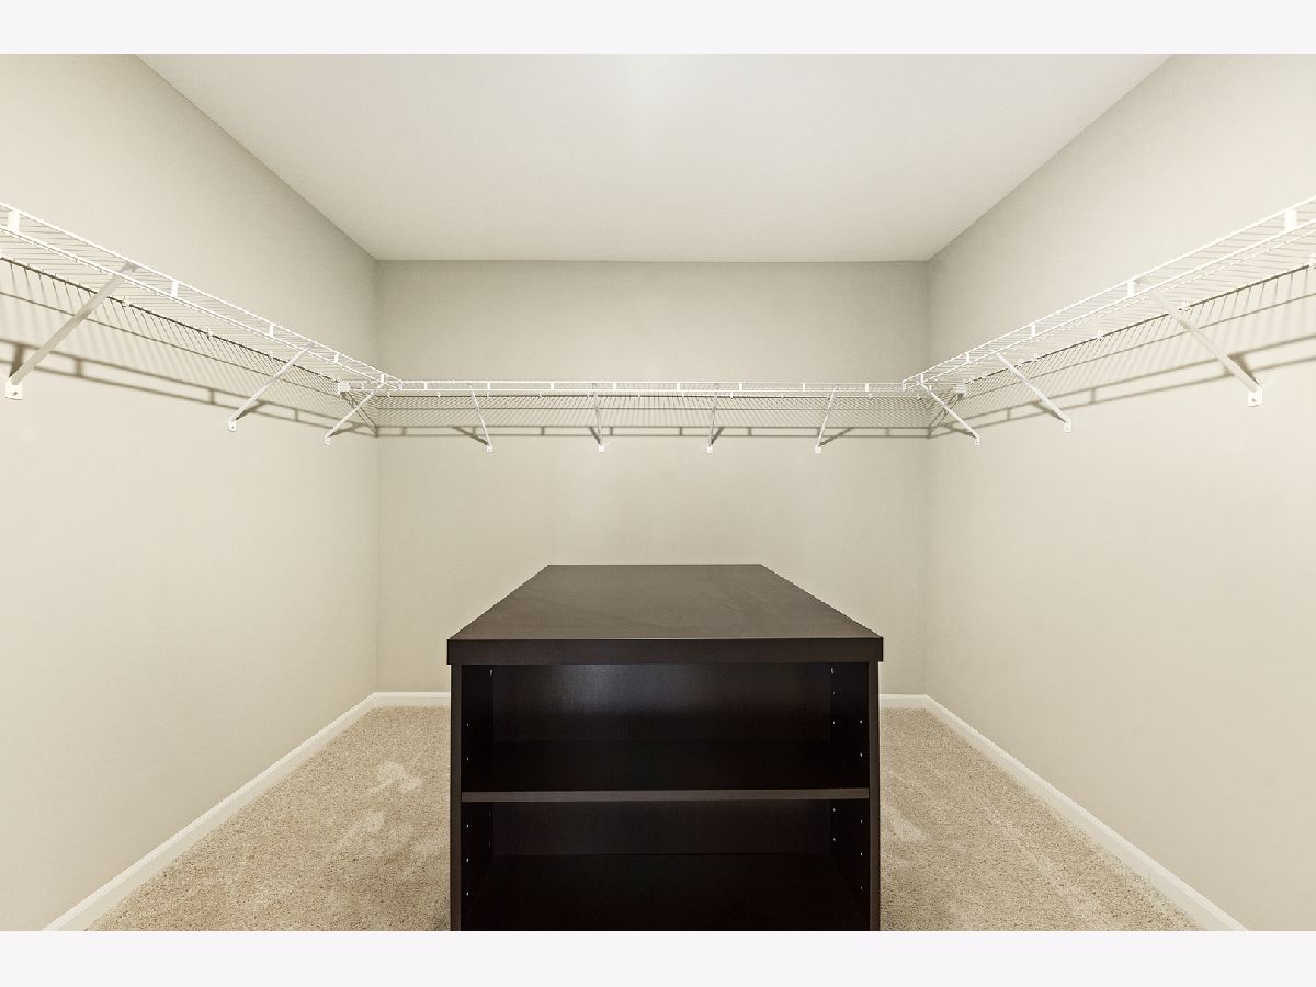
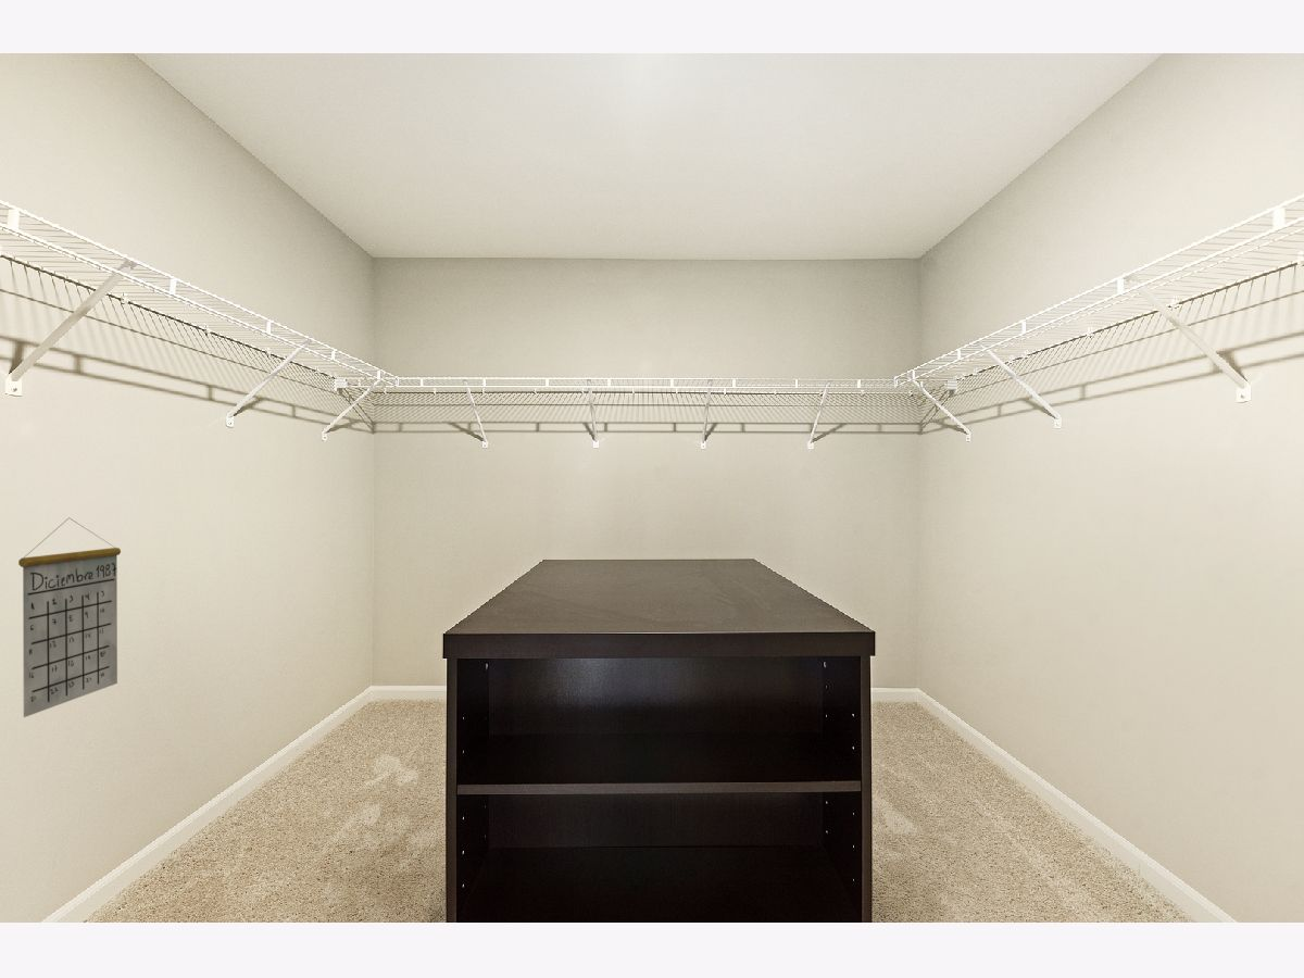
+ calendar [17,516,122,718]
